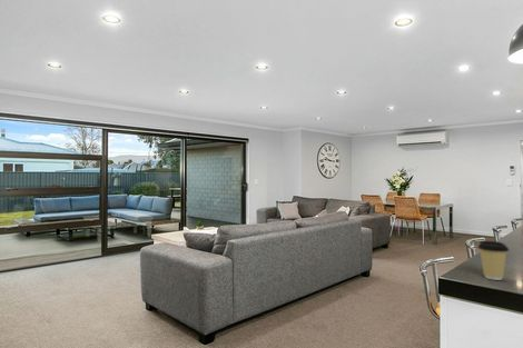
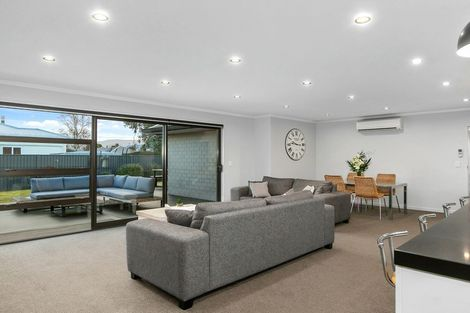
- coffee cup [476,240,510,281]
